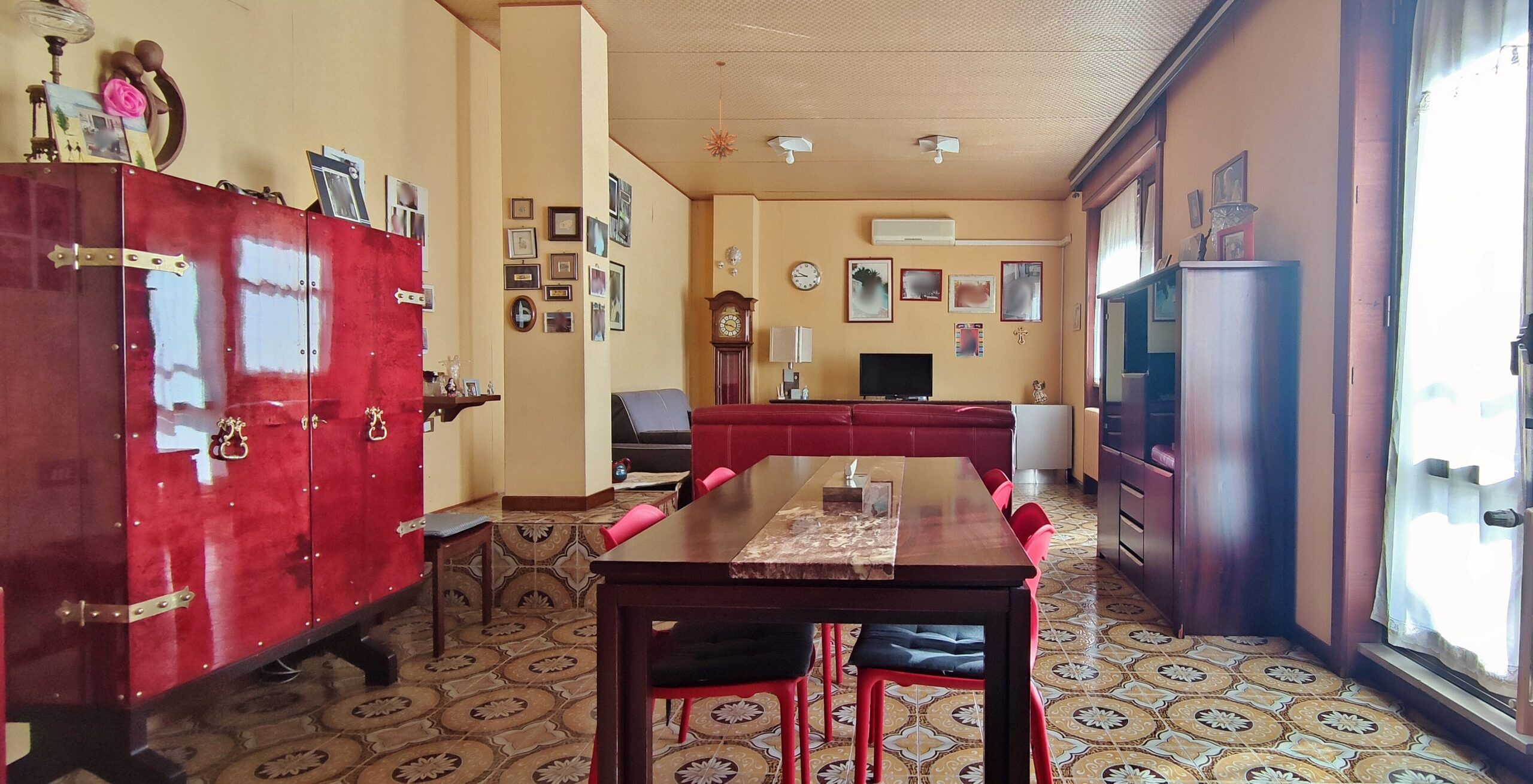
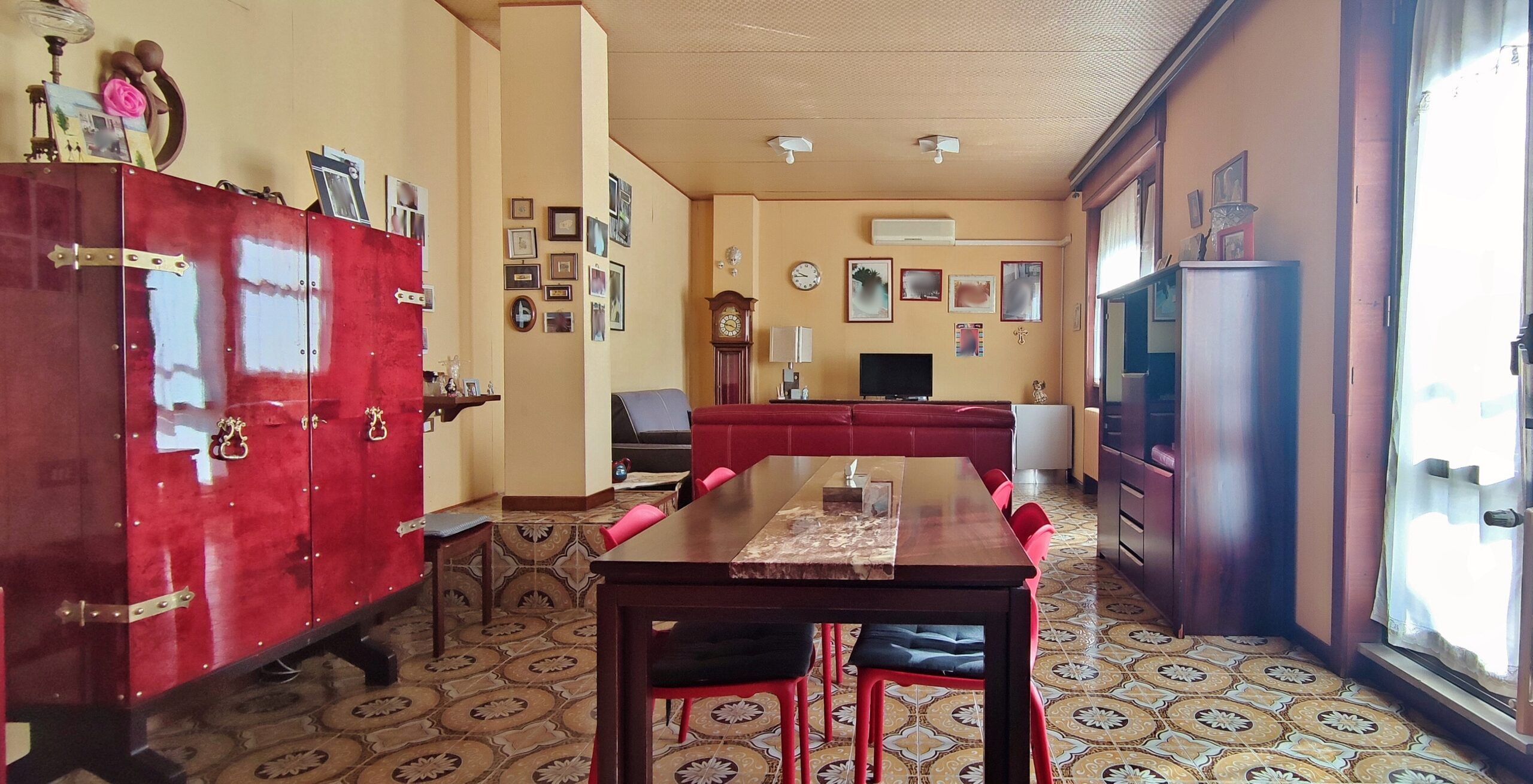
- chandelier [702,61,738,164]
